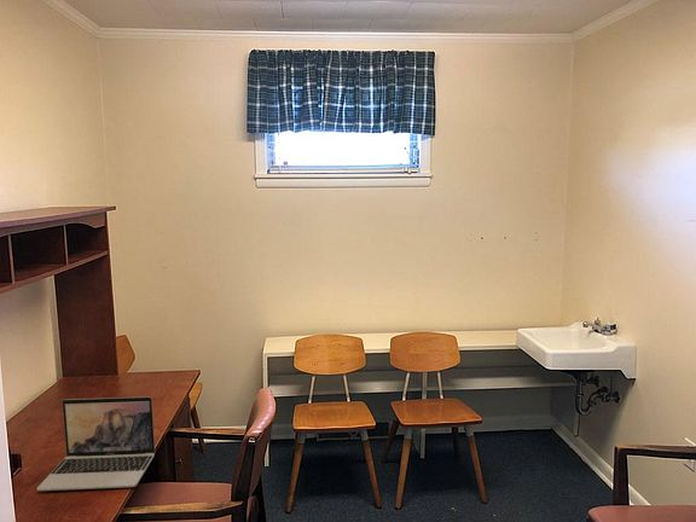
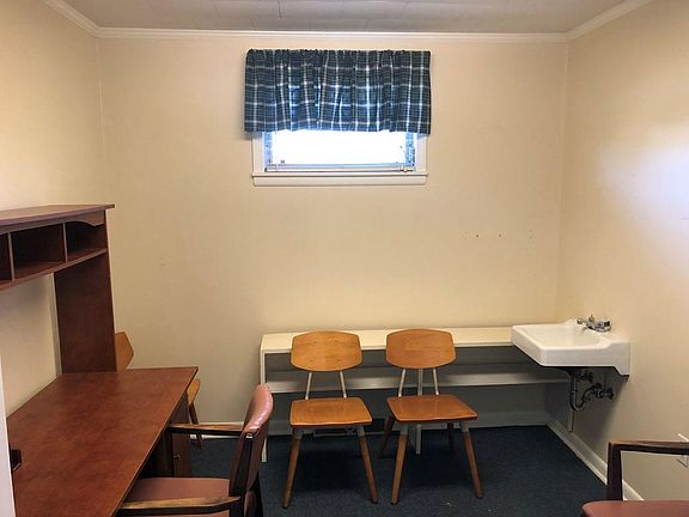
- laptop [36,395,156,492]
